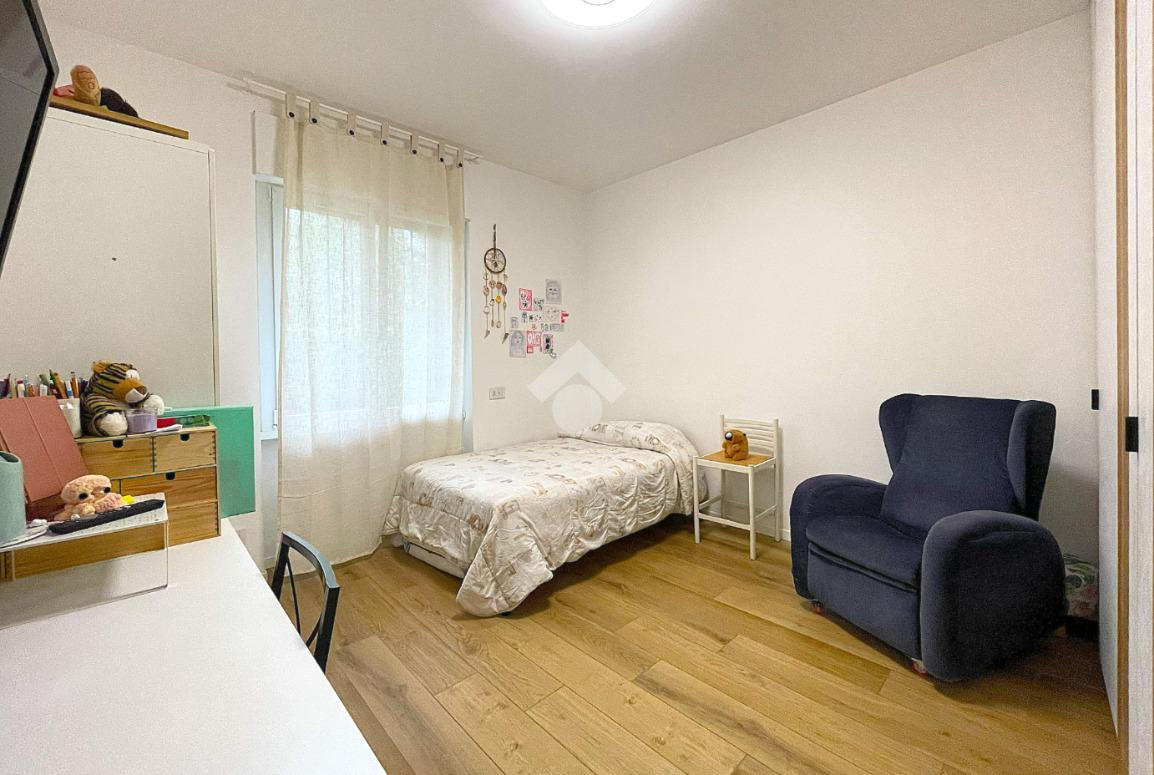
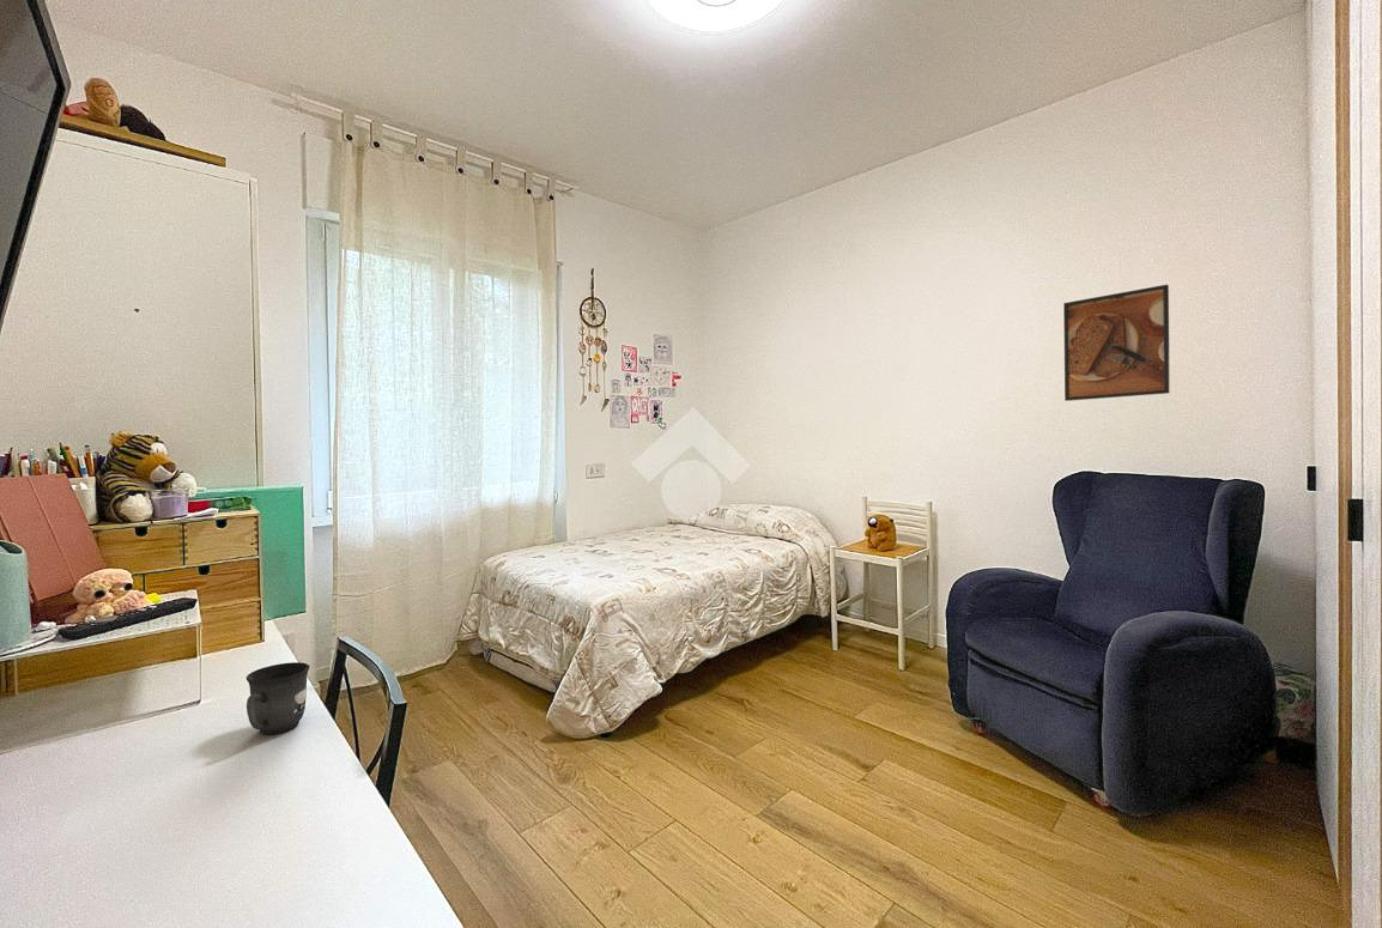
+ mug [246,661,311,735]
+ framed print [1062,284,1171,402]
